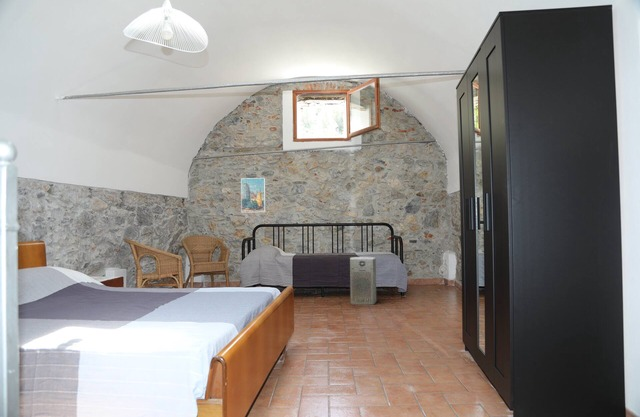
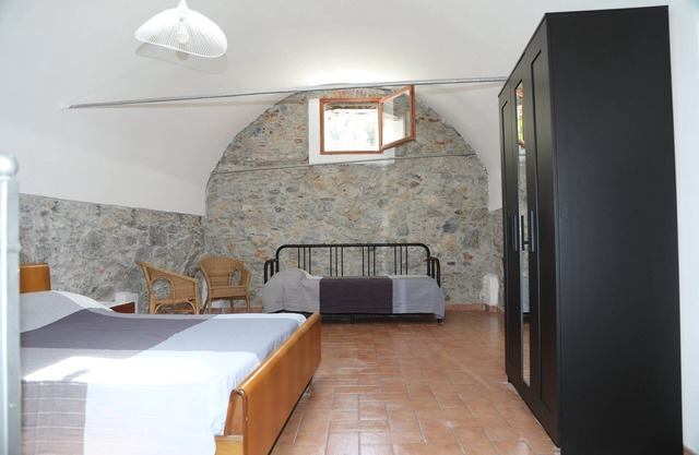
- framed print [240,177,266,213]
- fan [349,256,377,306]
